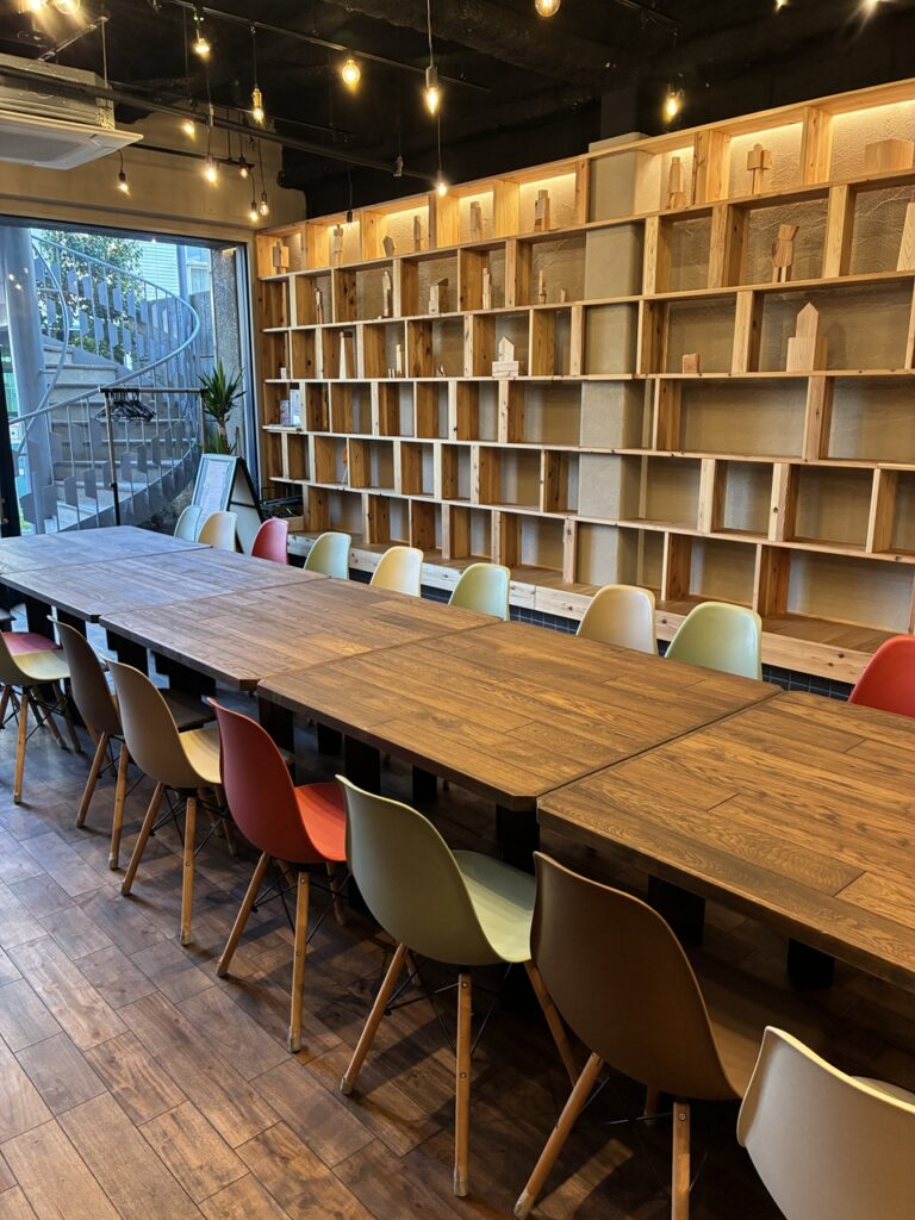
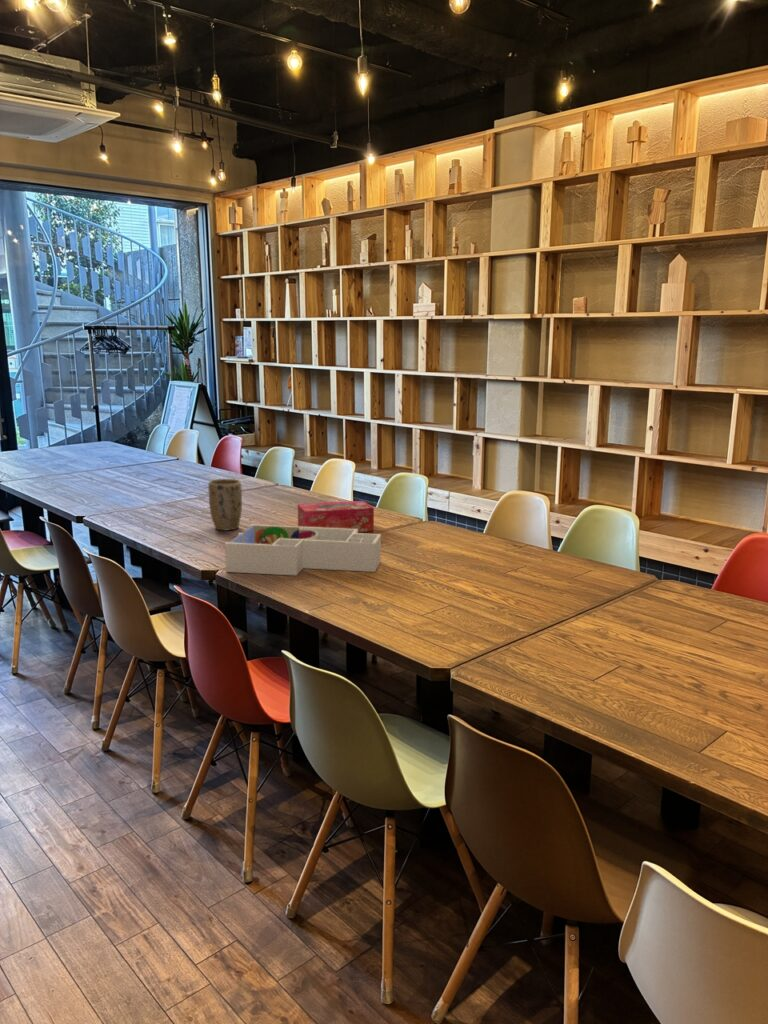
+ tissue box [297,500,375,533]
+ plant pot [208,478,243,531]
+ desk organizer [224,524,382,577]
